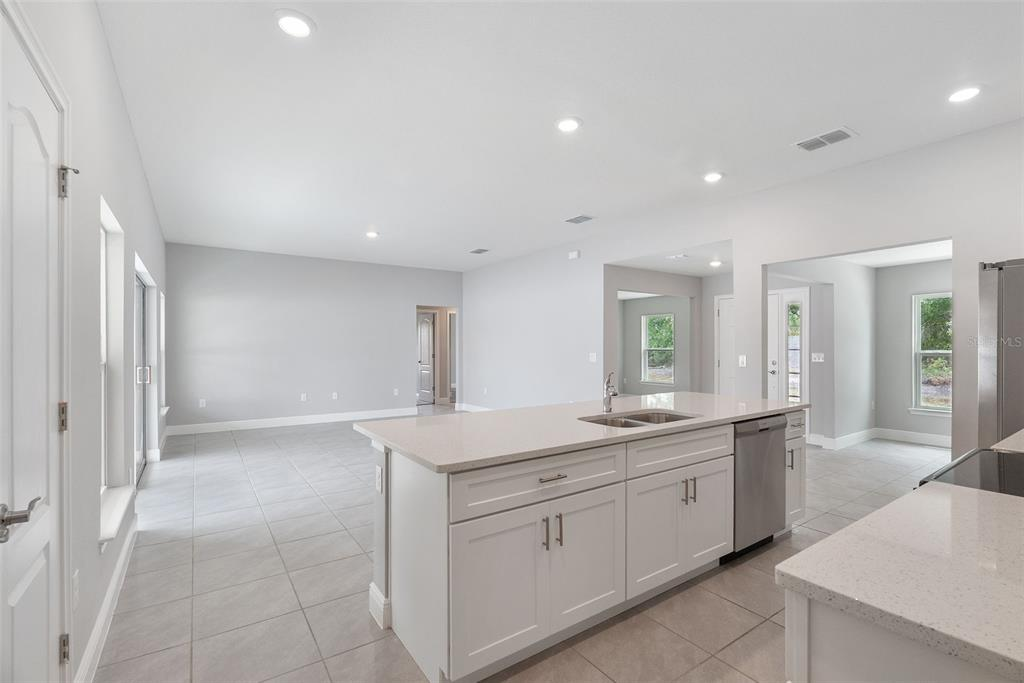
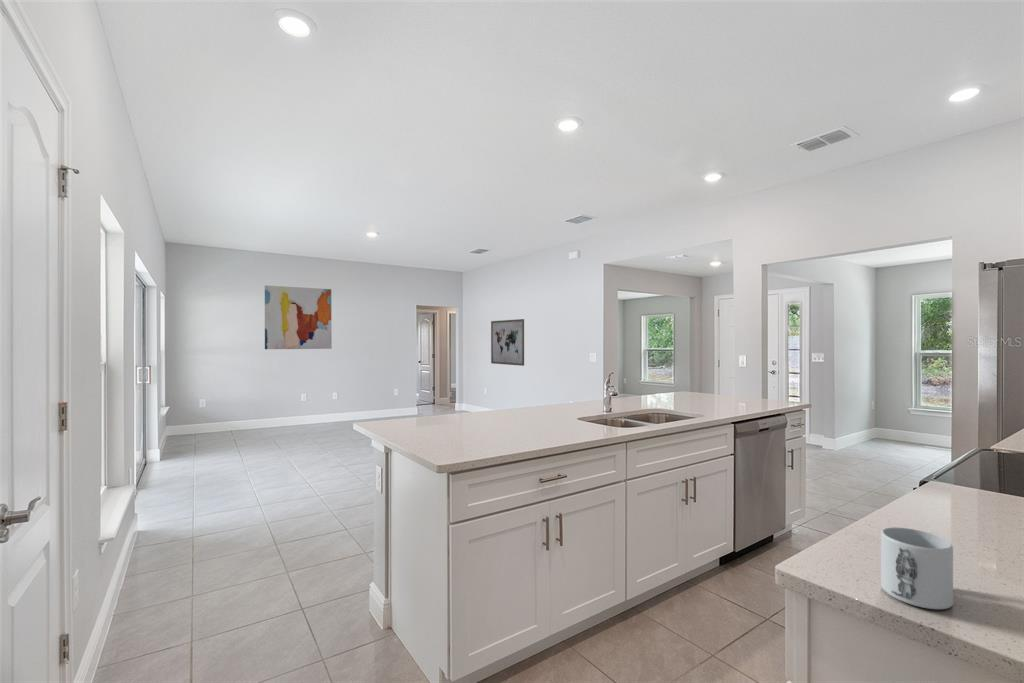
+ wall art [264,284,333,350]
+ wall art [490,318,525,367]
+ mug [880,527,954,610]
